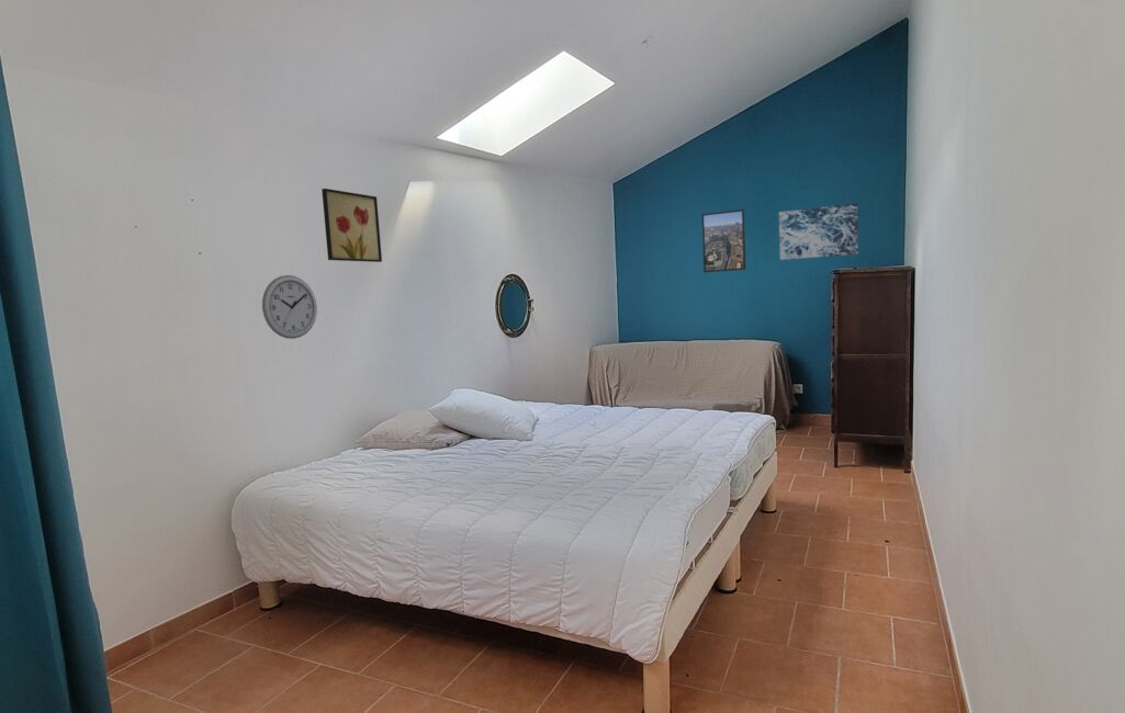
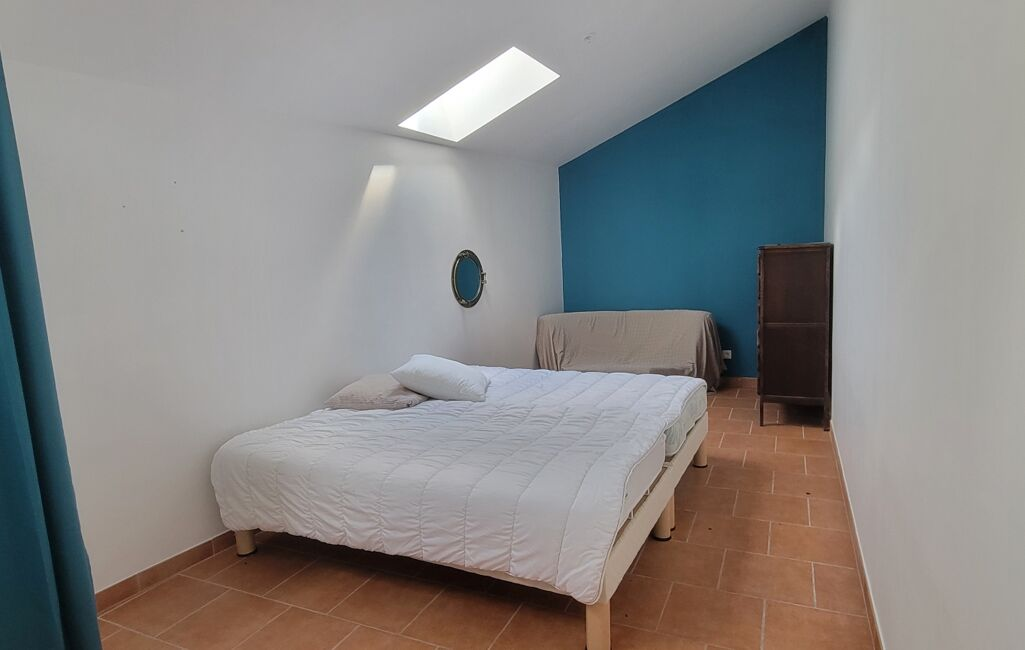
- wall clock [261,274,318,340]
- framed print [701,208,746,273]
- wall art [778,202,859,261]
- wall art [320,188,383,263]
